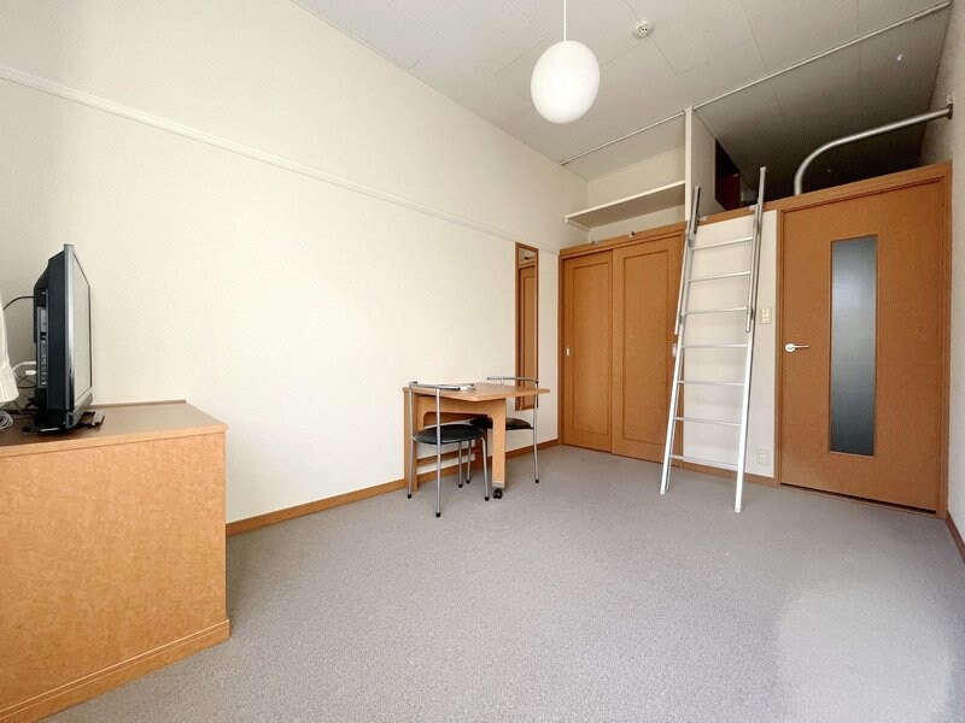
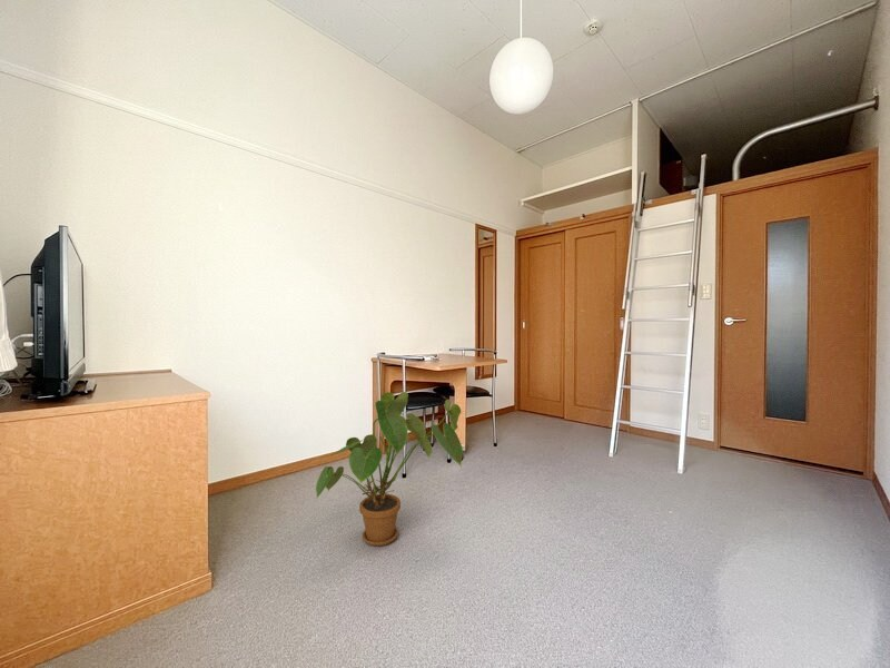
+ house plant [315,391,464,547]
